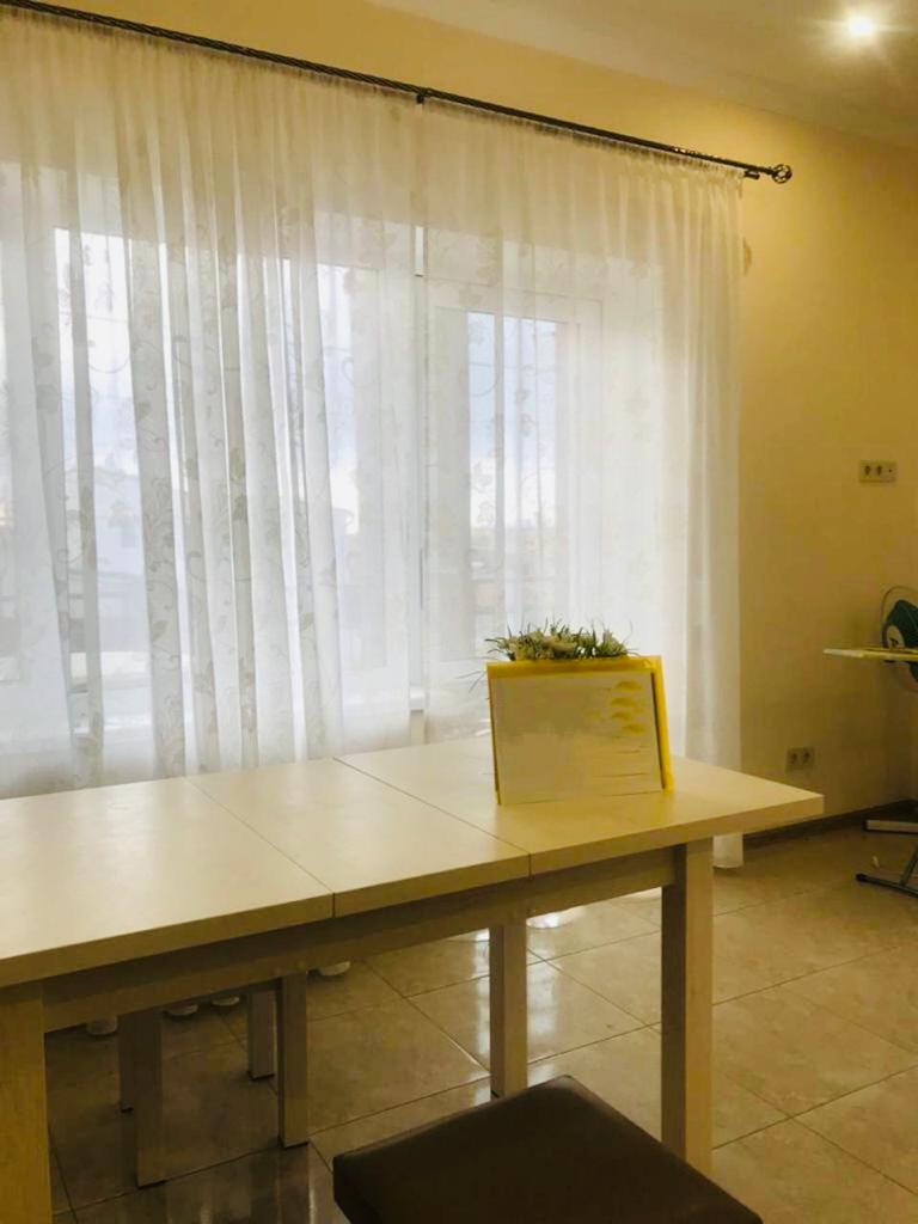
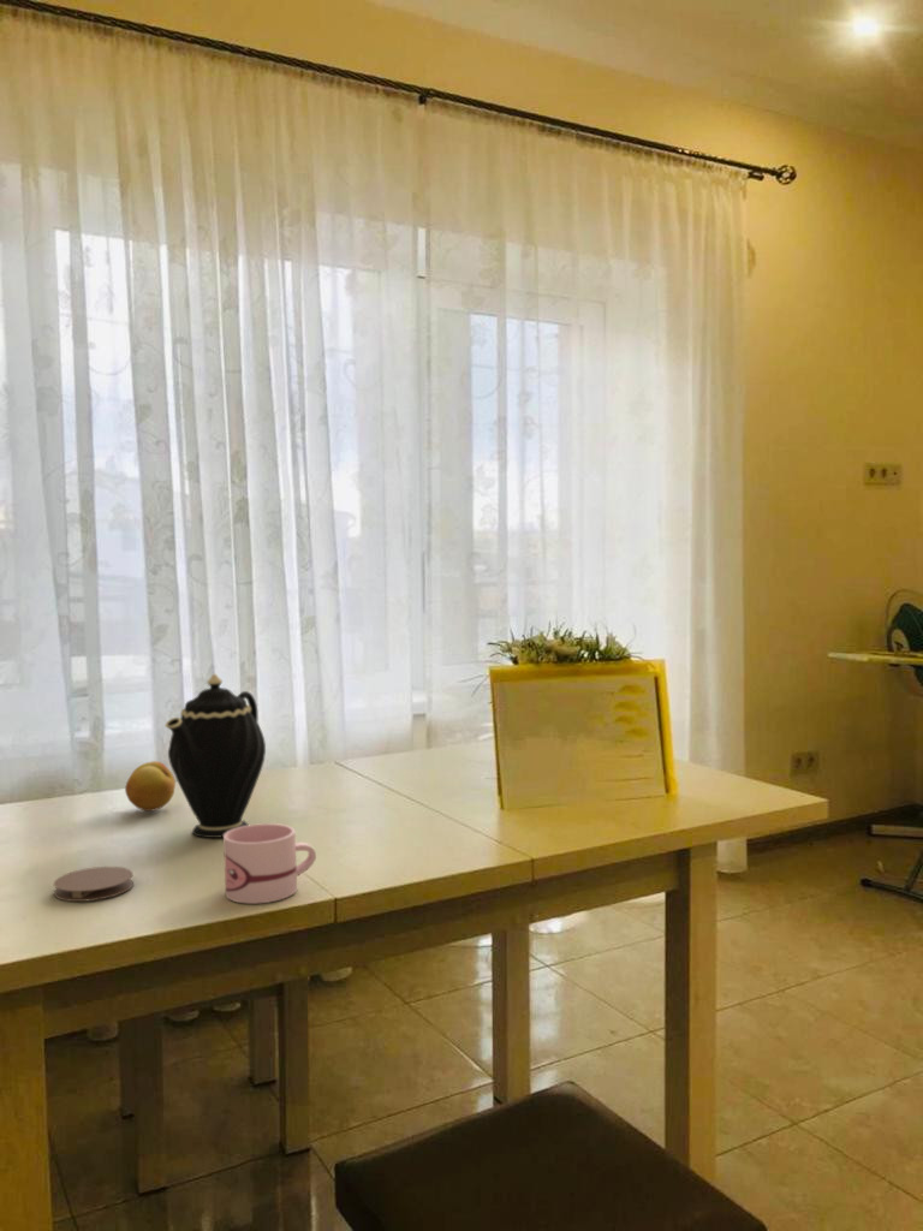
+ fruit [124,760,177,813]
+ mug [222,822,317,904]
+ teapot [163,673,267,839]
+ coaster [53,866,135,903]
